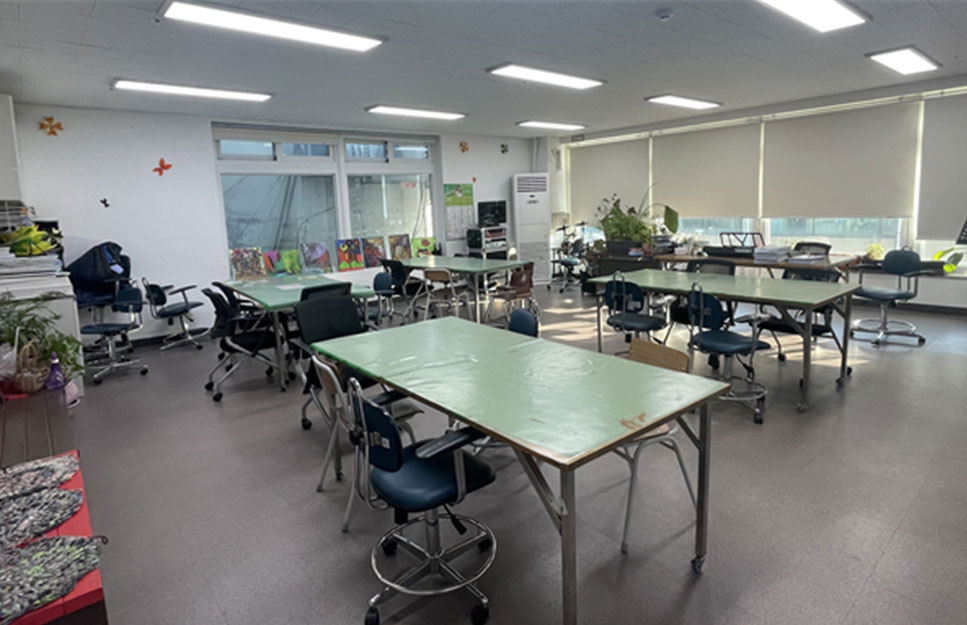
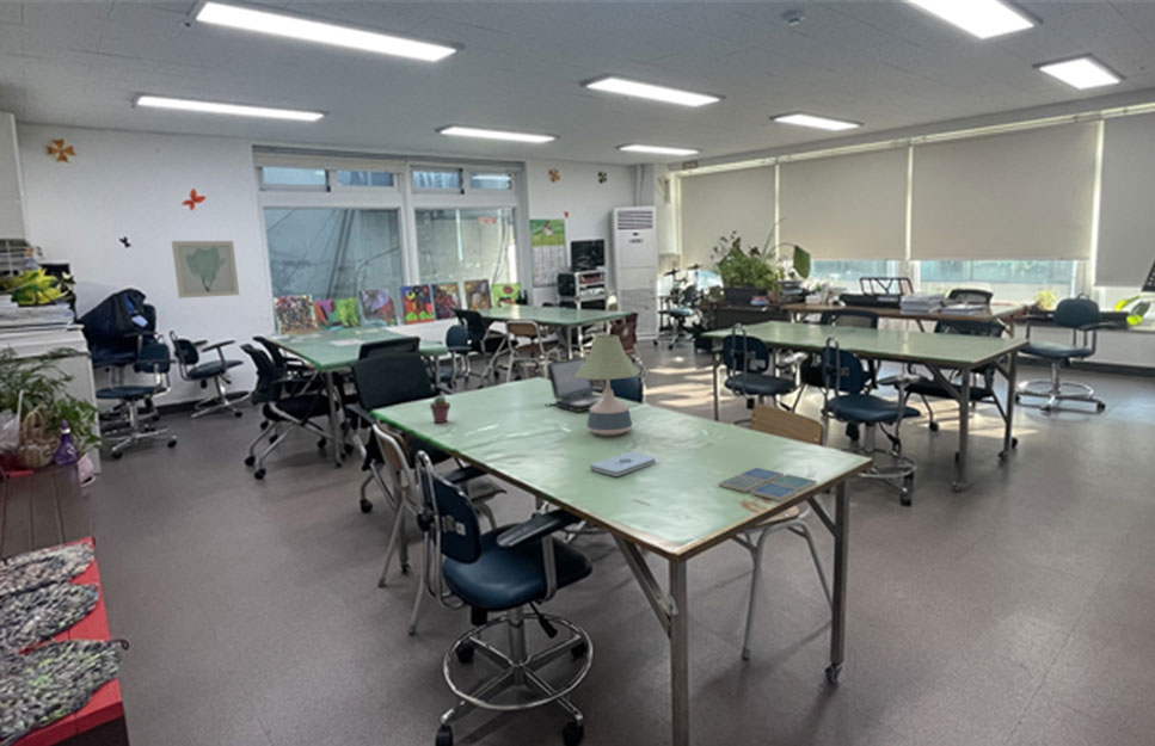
+ notepad [589,451,657,477]
+ desk lamp [575,332,641,437]
+ drink coaster [718,467,818,503]
+ potted succulent [429,395,451,424]
+ wall art [171,240,240,300]
+ laptop [543,356,618,413]
